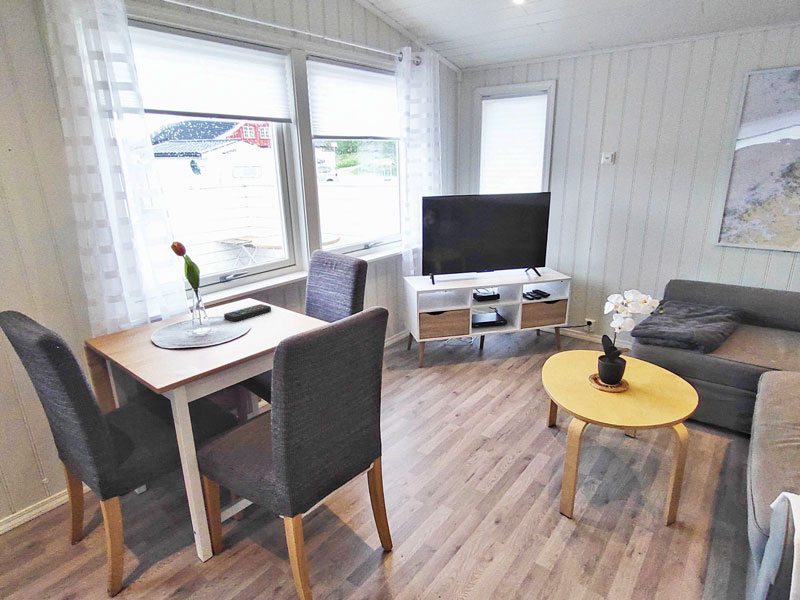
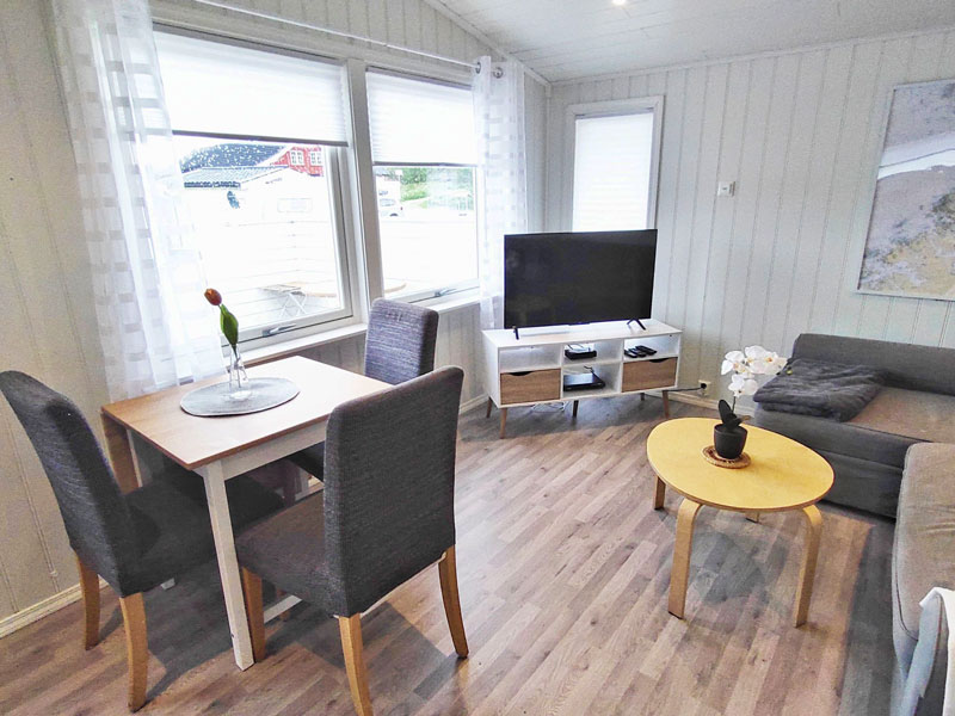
- remote control [223,303,272,322]
